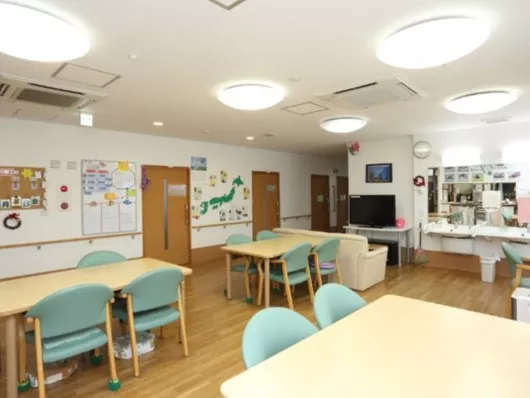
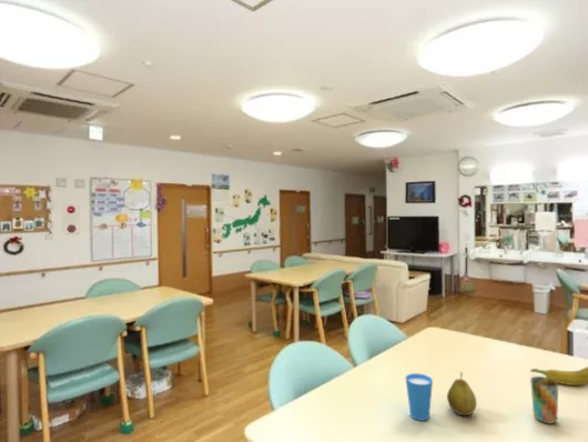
+ cup [405,372,434,422]
+ fruit [446,371,478,416]
+ cup [529,375,559,425]
+ banana [529,365,588,386]
